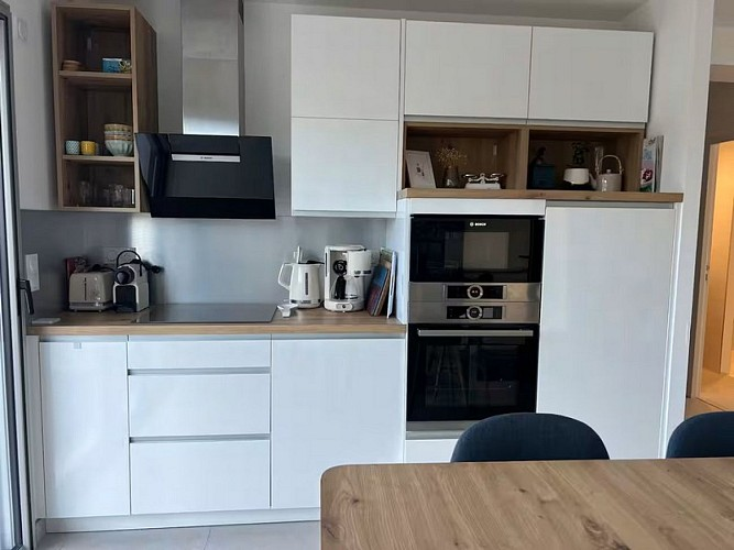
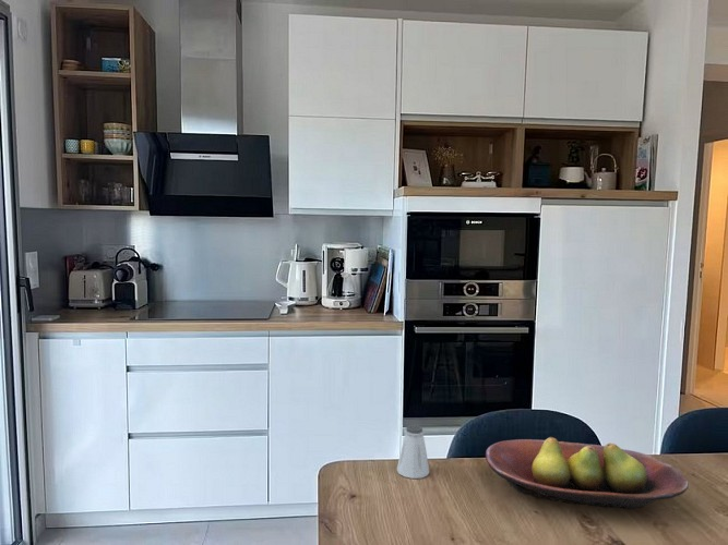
+ fruit bowl [485,436,690,510]
+ saltshaker [396,424,431,480]
